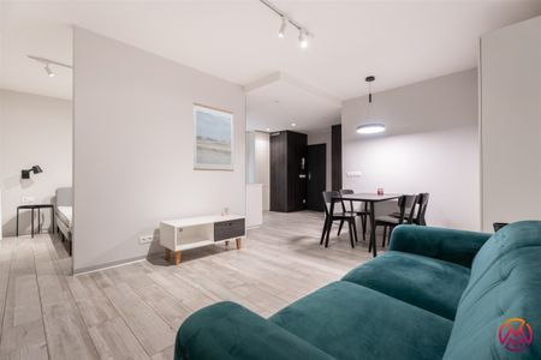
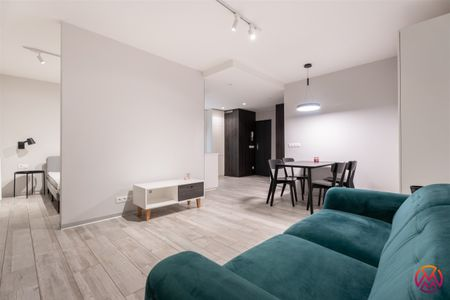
- wall art [192,102,234,173]
